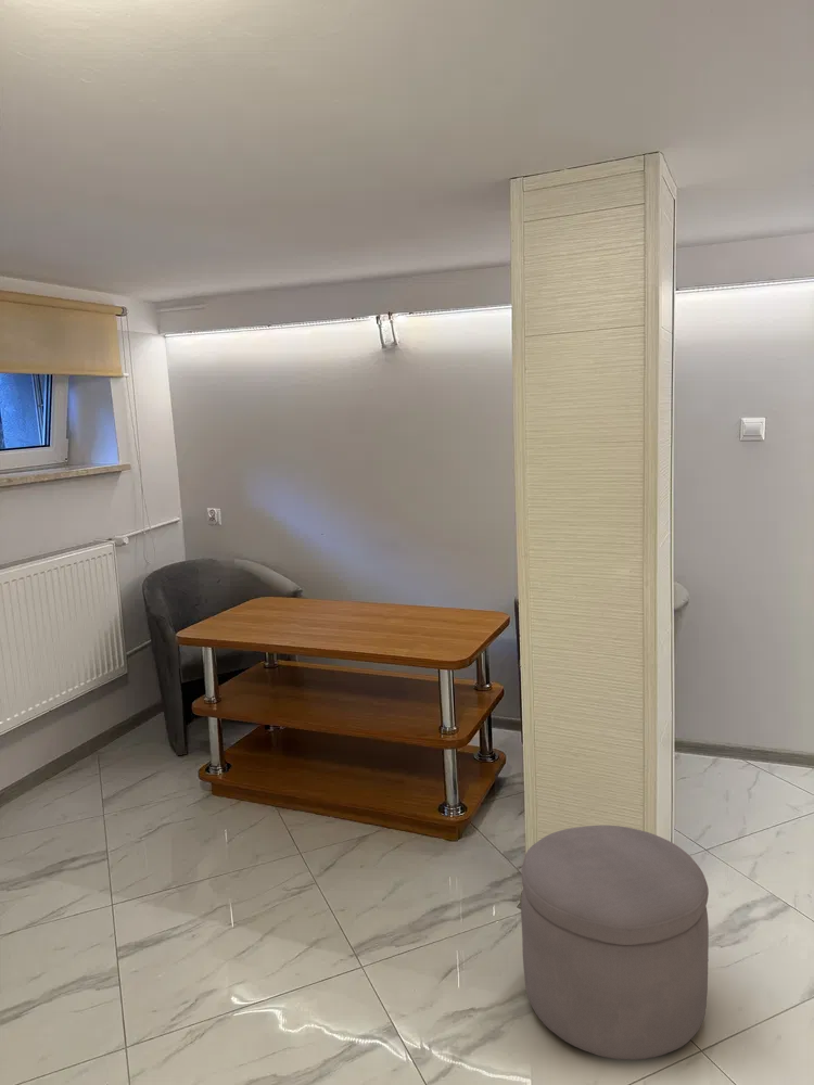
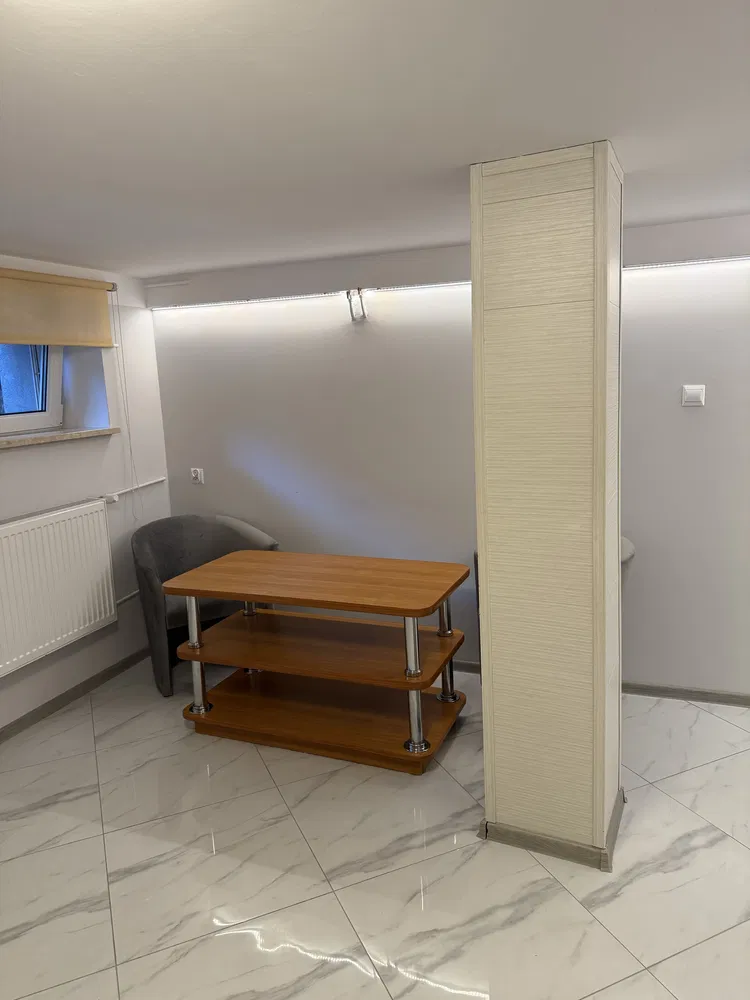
- ottoman [520,825,710,1061]
